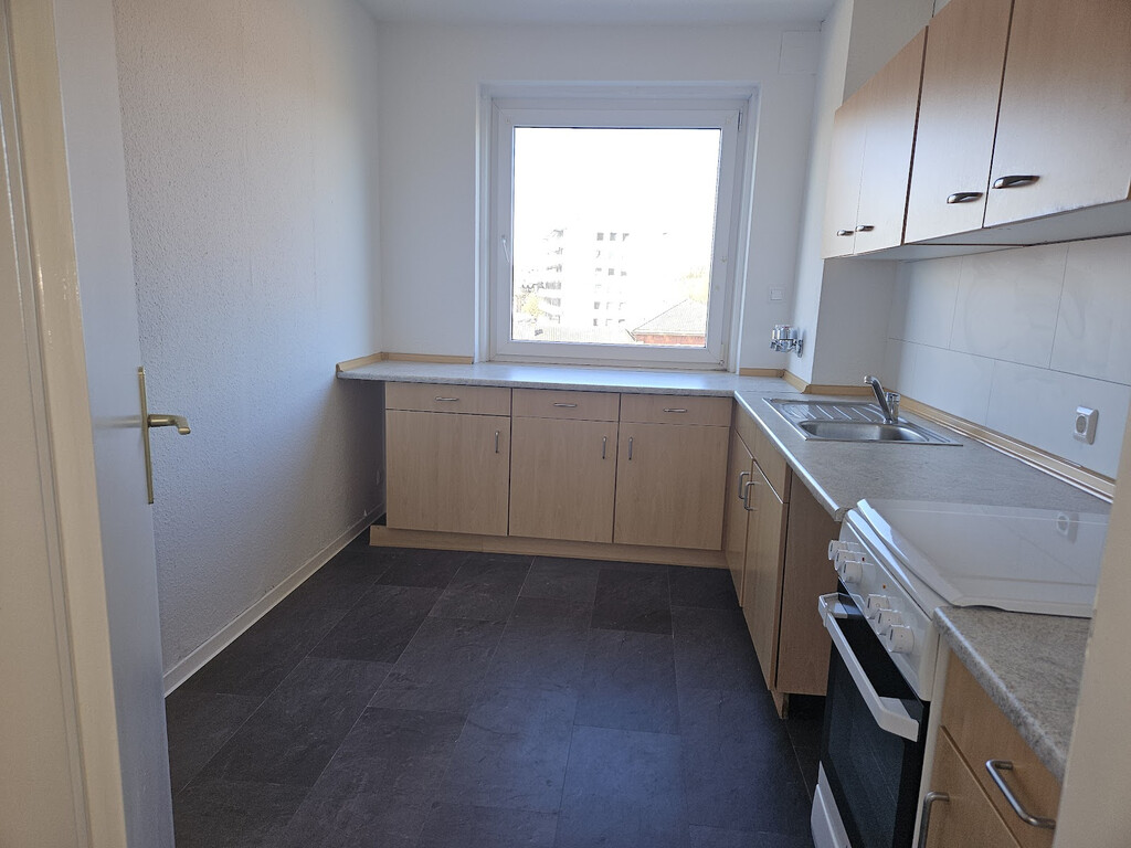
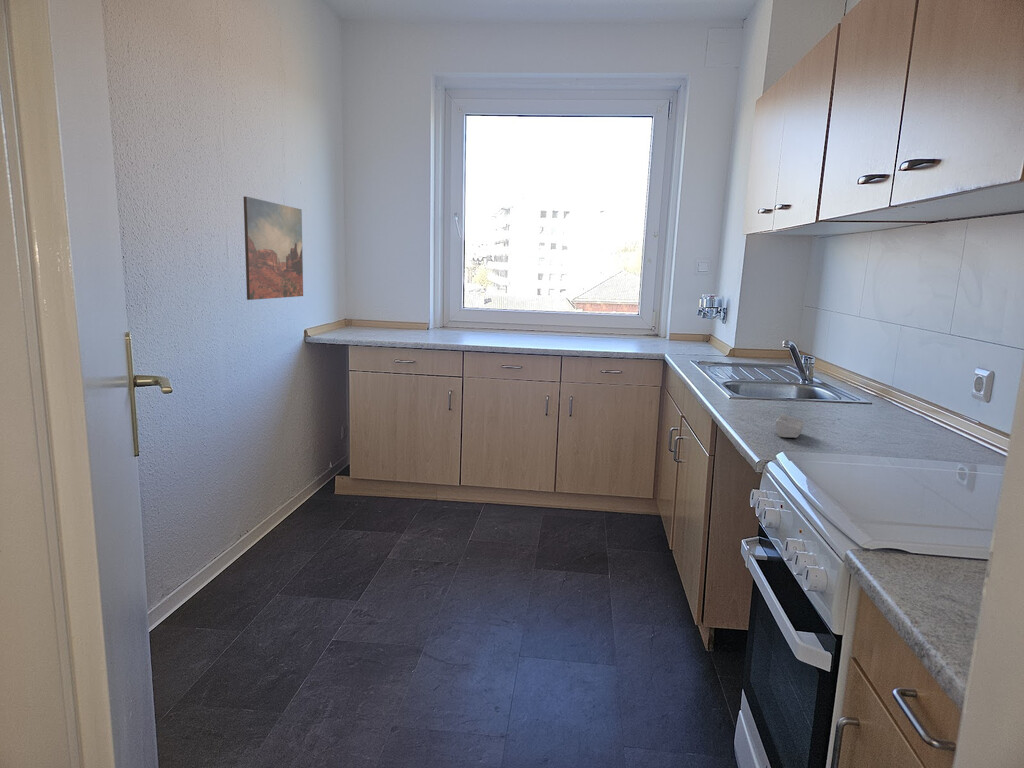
+ wall art [243,195,304,301]
+ soap bar [774,413,805,439]
